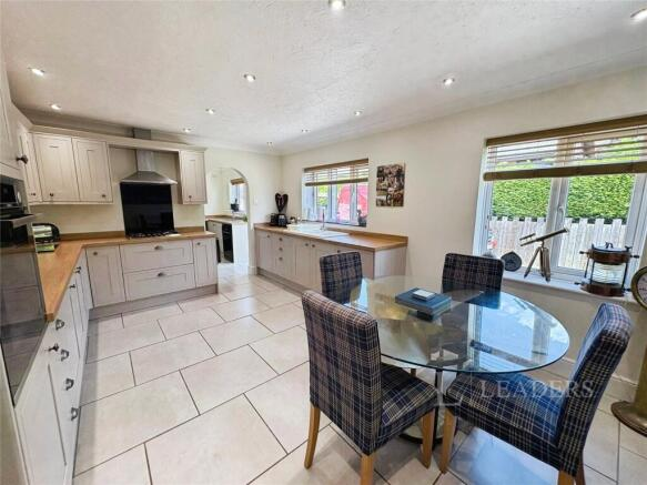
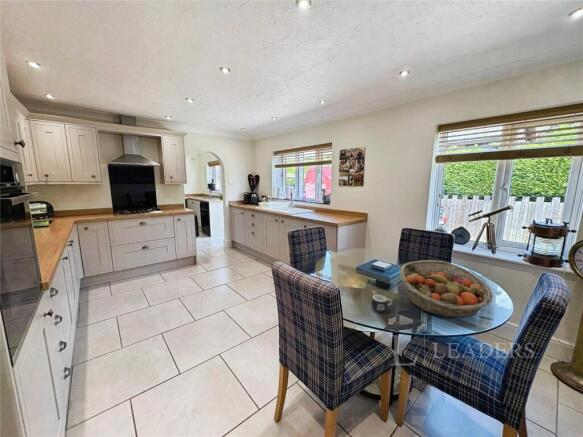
+ fruit basket [399,259,494,318]
+ mug [370,294,393,313]
